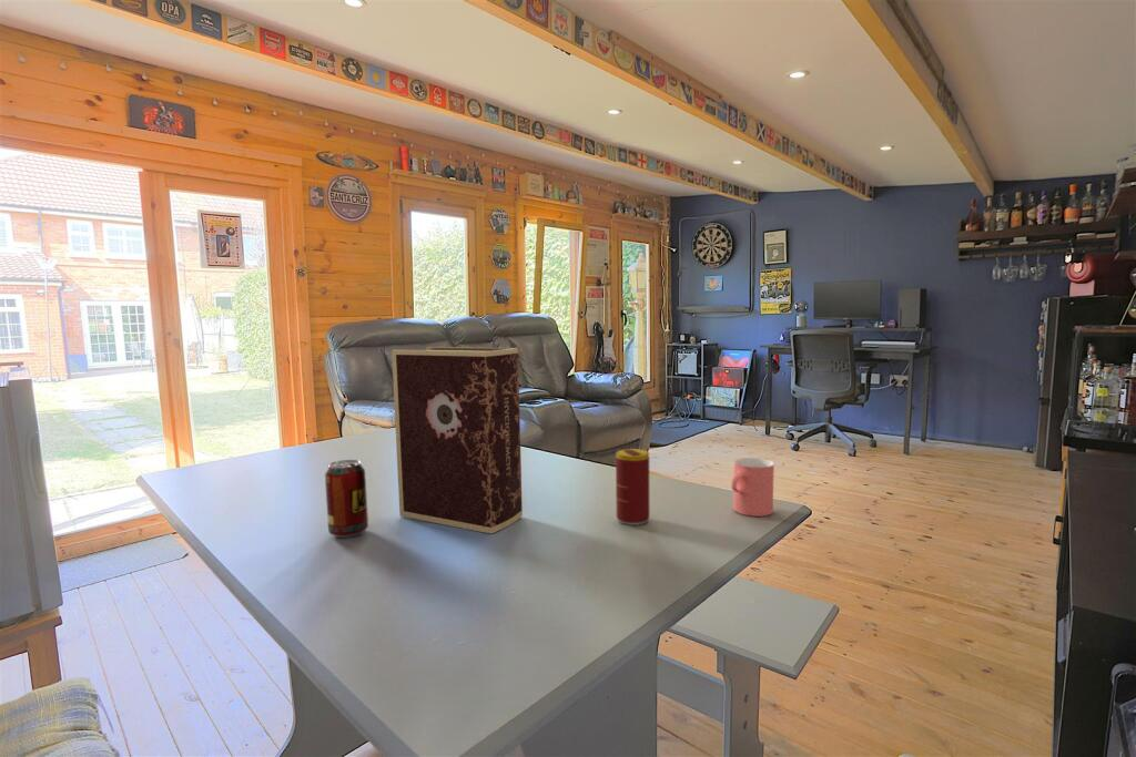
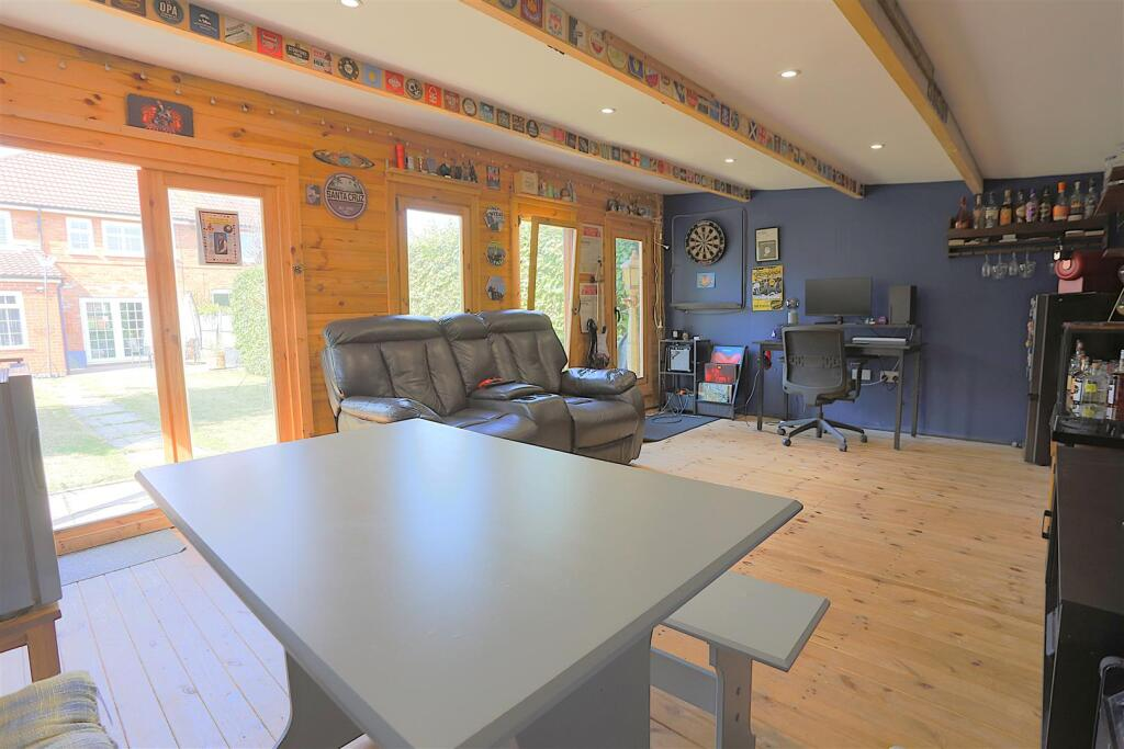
- beverage can [324,459,369,539]
- beverage can [615,448,650,526]
- cup [730,457,775,518]
- book [390,346,524,534]
